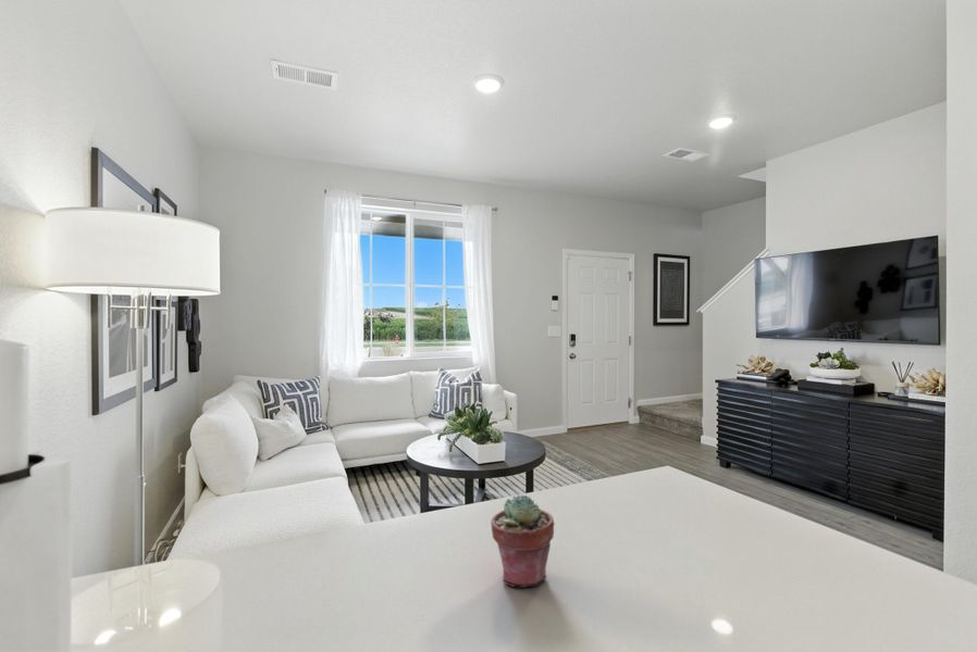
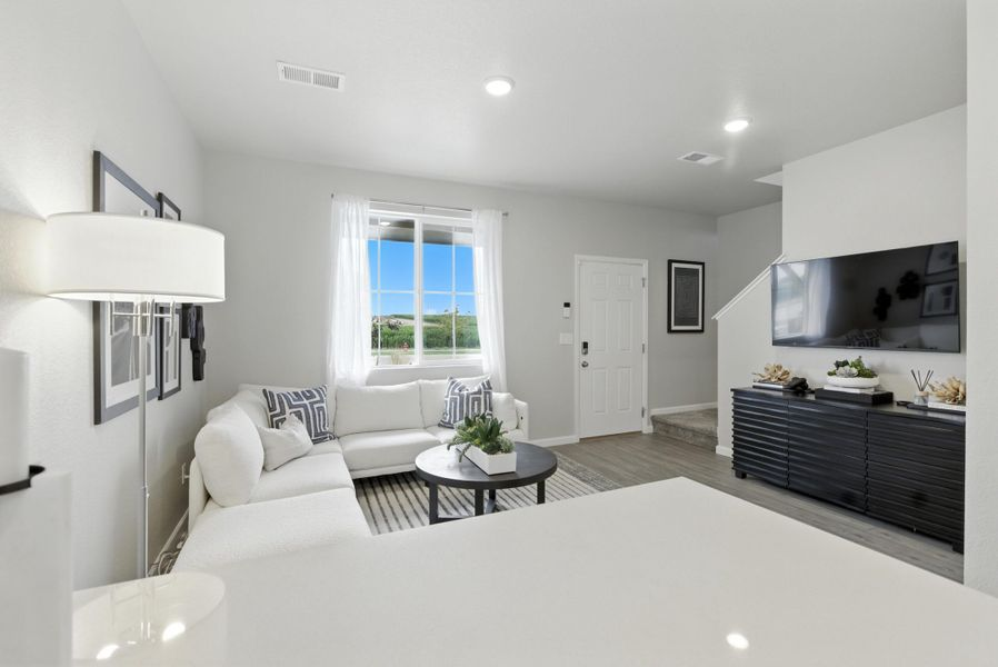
- potted succulent [490,493,556,588]
